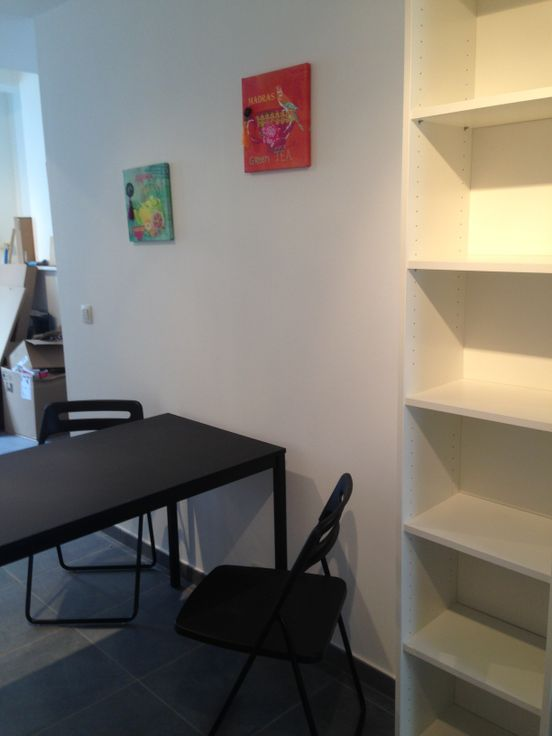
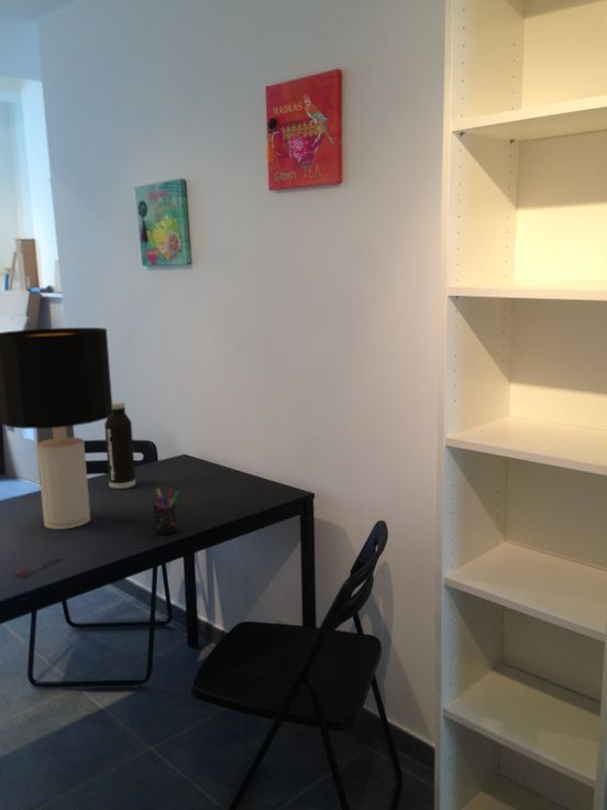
+ desk lamp [0,327,113,530]
+ pen [14,555,66,577]
+ pen holder [152,488,180,536]
+ water bottle [103,401,136,490]
